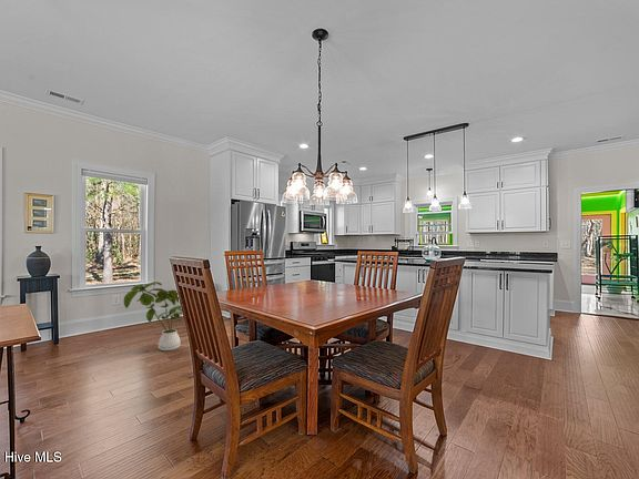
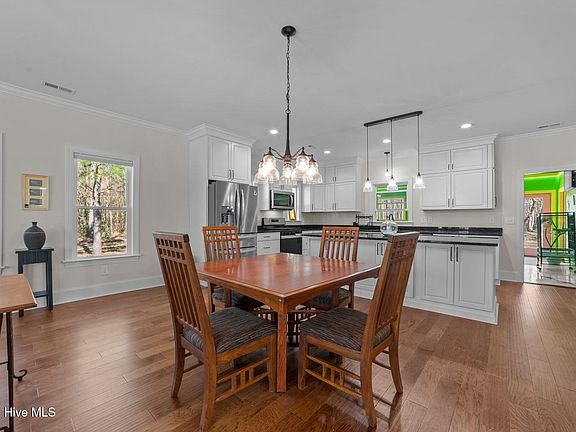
- house plant [123,281,183,351]
